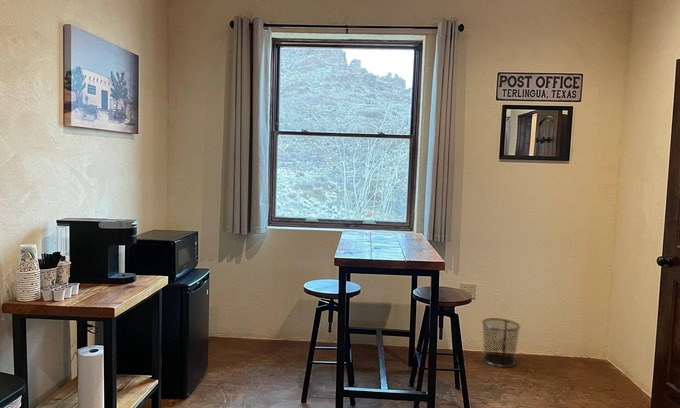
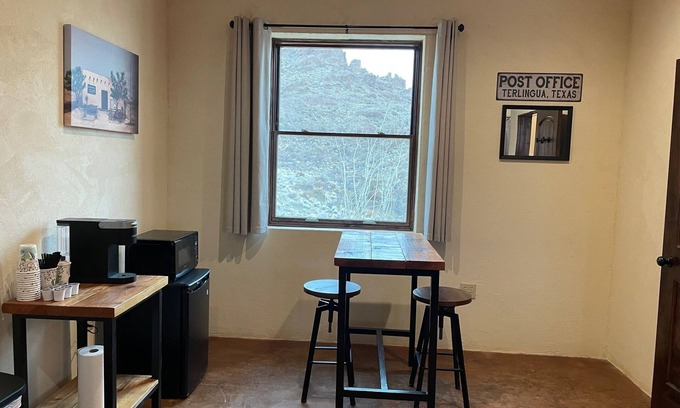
- waste bin [481,317,521,368]
